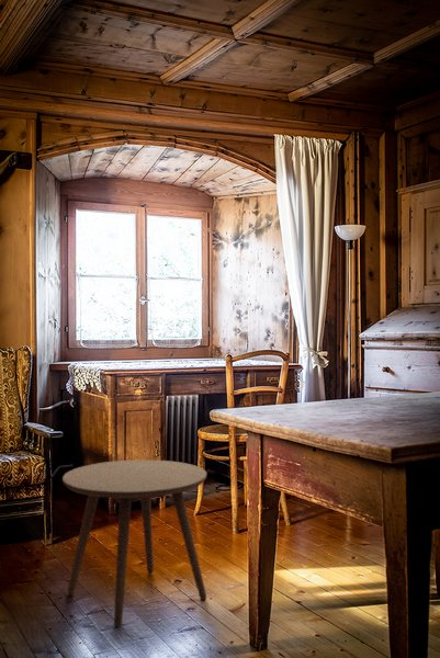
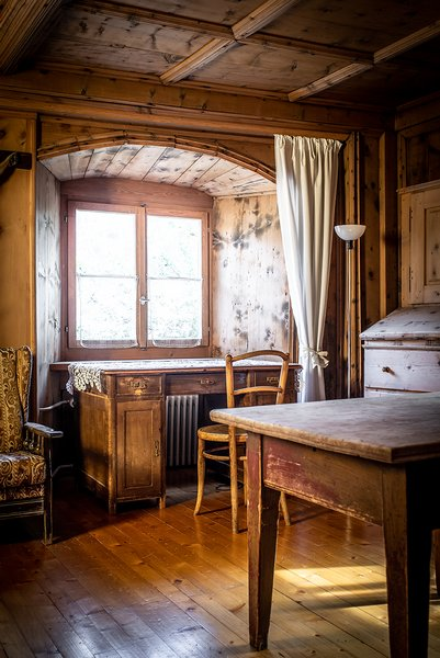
- side table [61,458,207,628]
